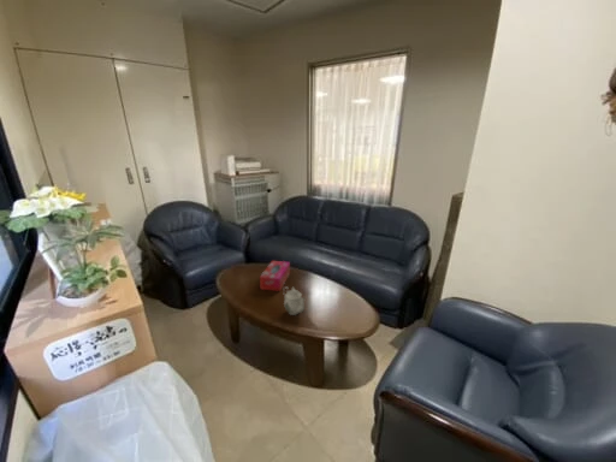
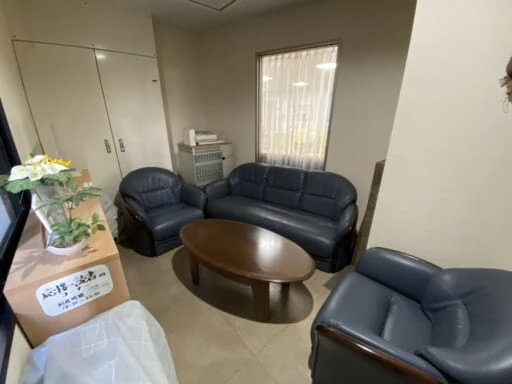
- teapot [282,285,307,316]
- tissue box [259,260,291,292]
